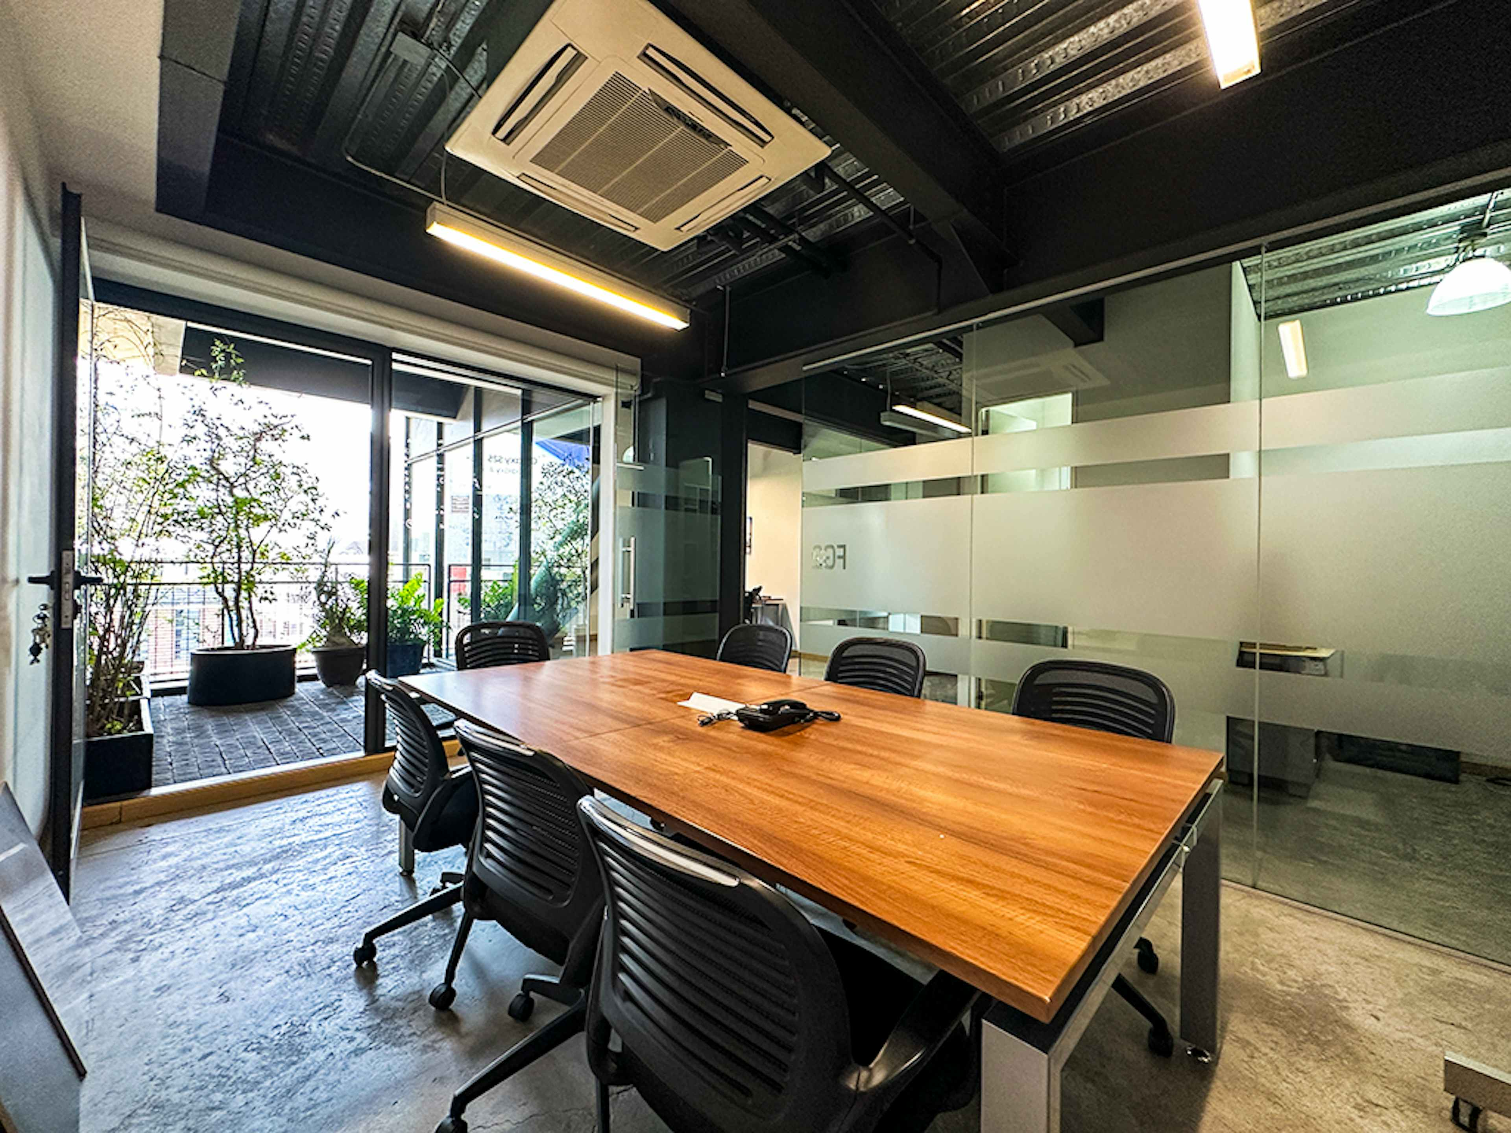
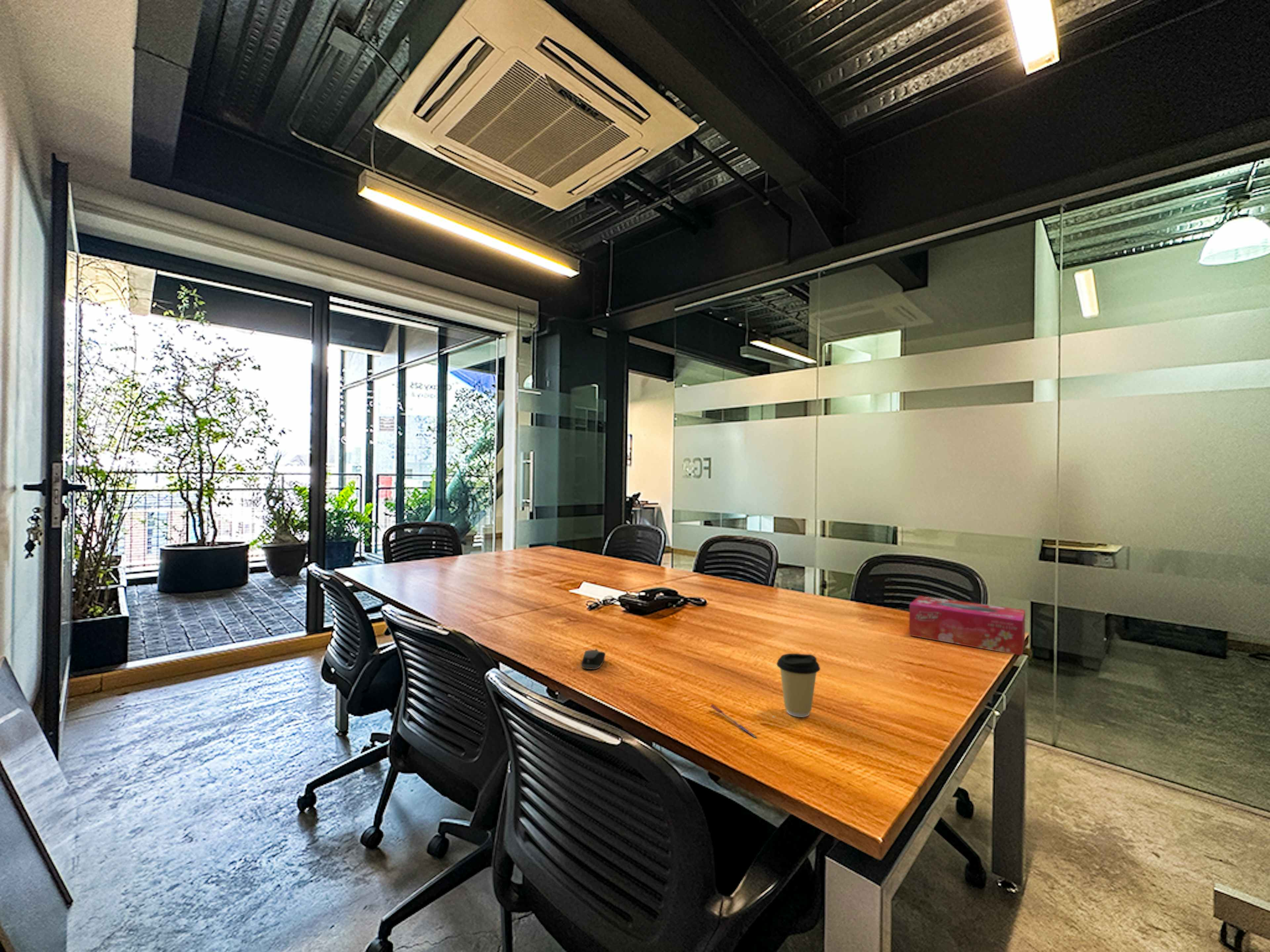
+ pen [710,704,758,739]
+ computer mouse [580,649,606,670]
+ coffee cup [776,653,821,718]
+ tissue box [909,595,1026,656]
